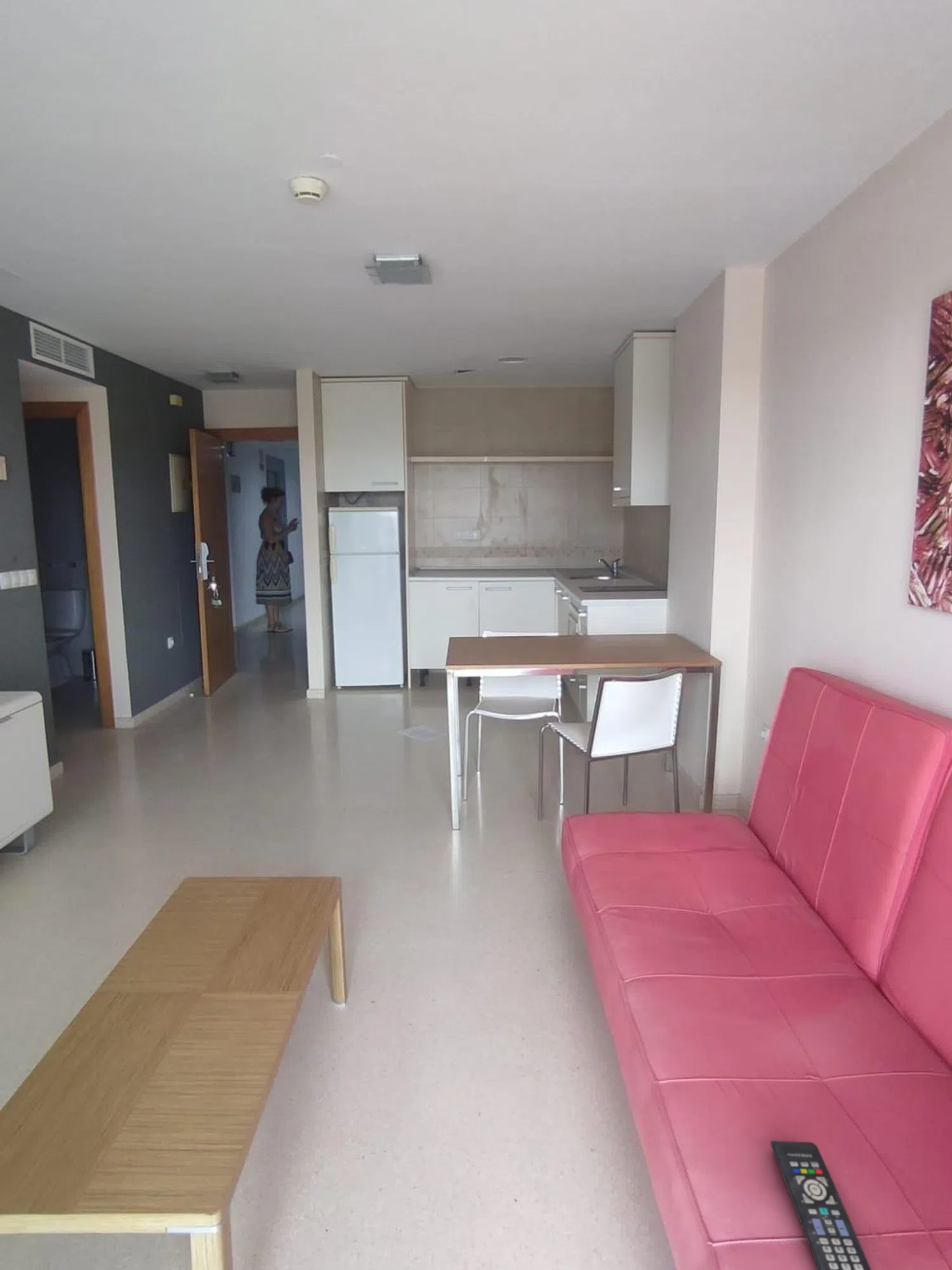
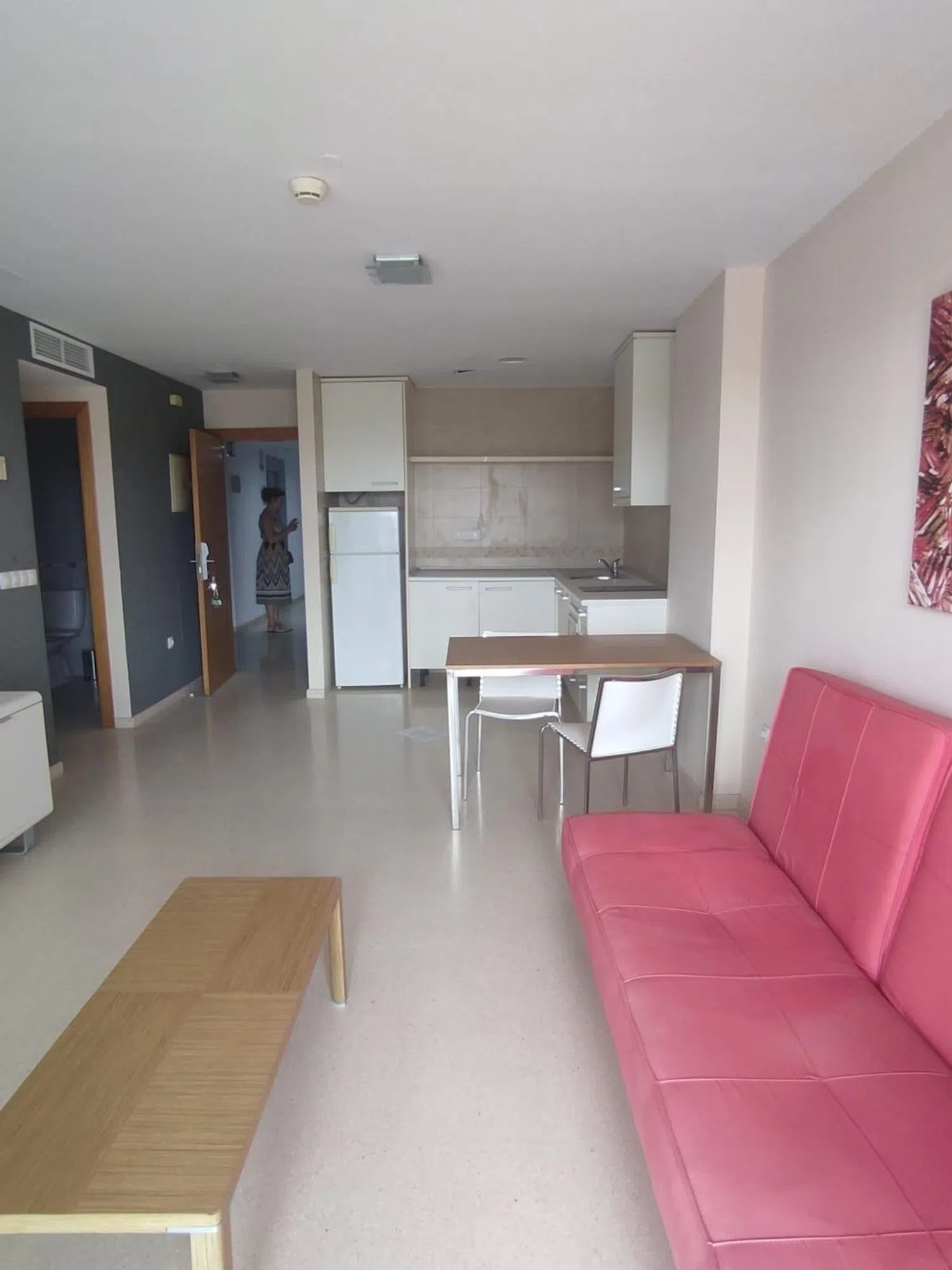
- remote control [770,1140,872,1270]
